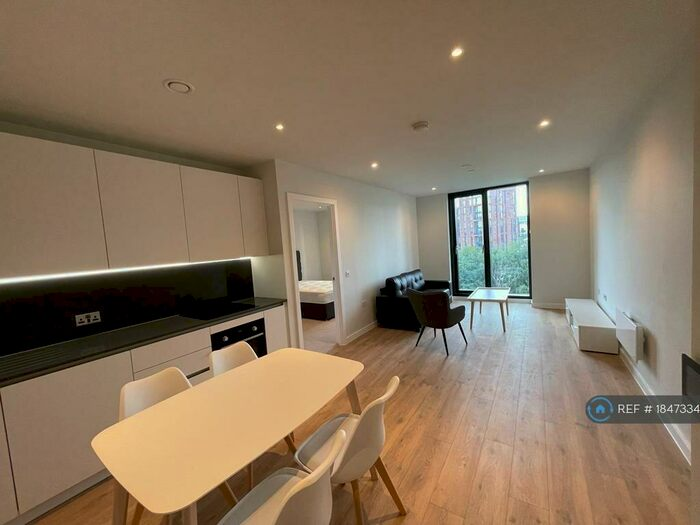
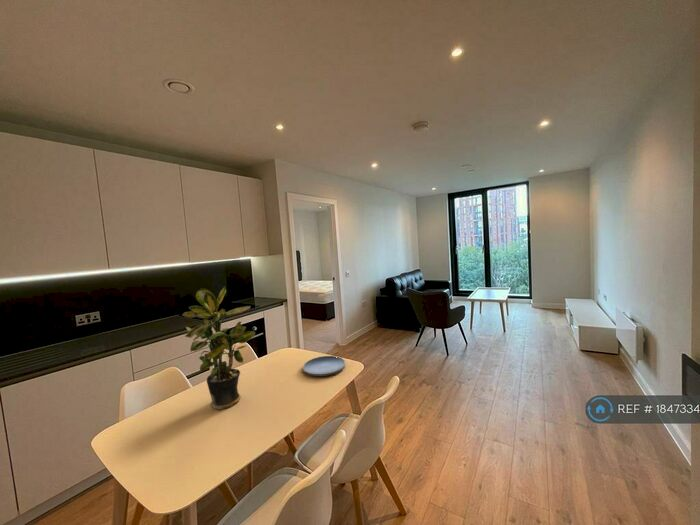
+ plate [302,355,346,377]
+ potted plant [182,285,256,411]
